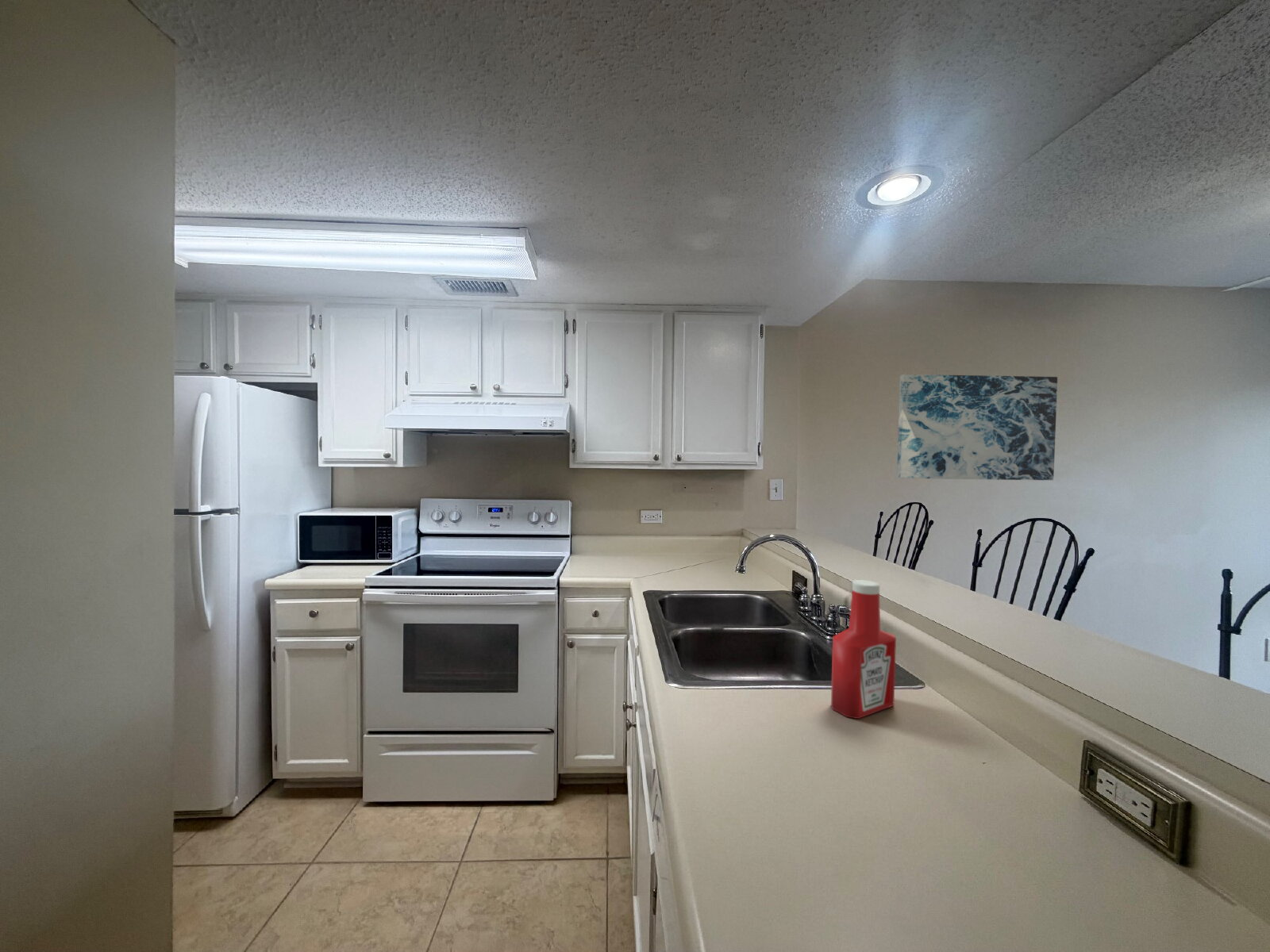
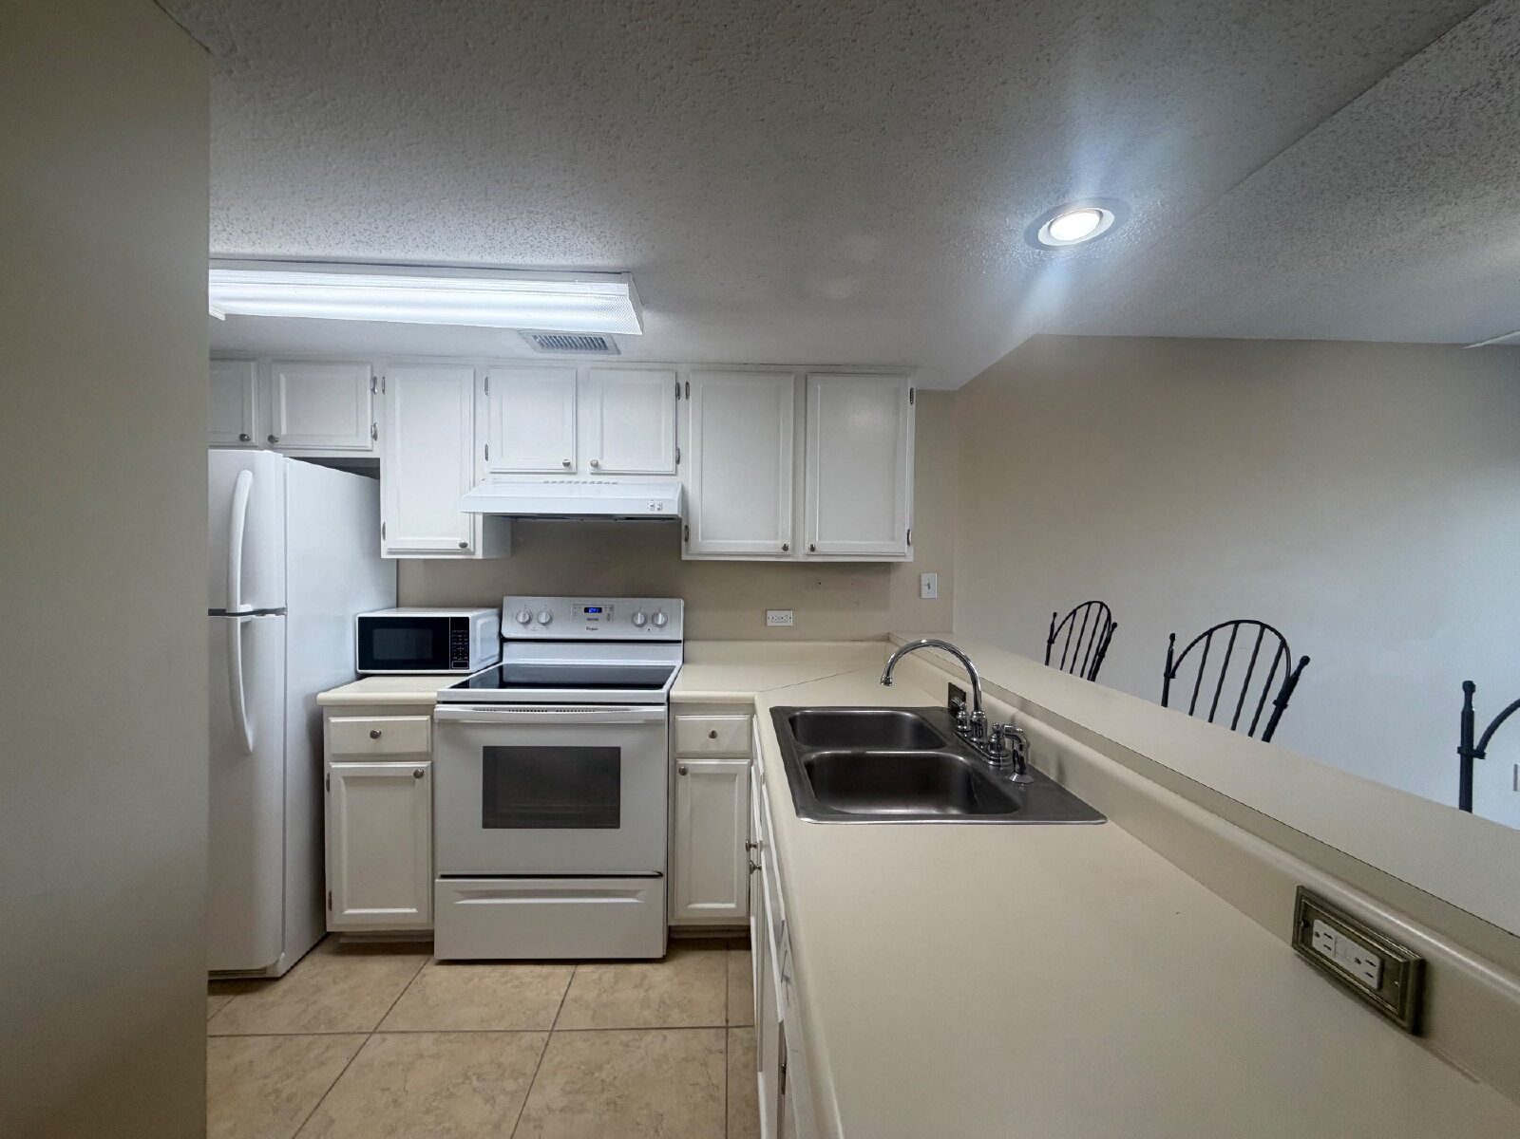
- soap bottle [830,579,897,720]
- wall art [896,374,1058,481]
